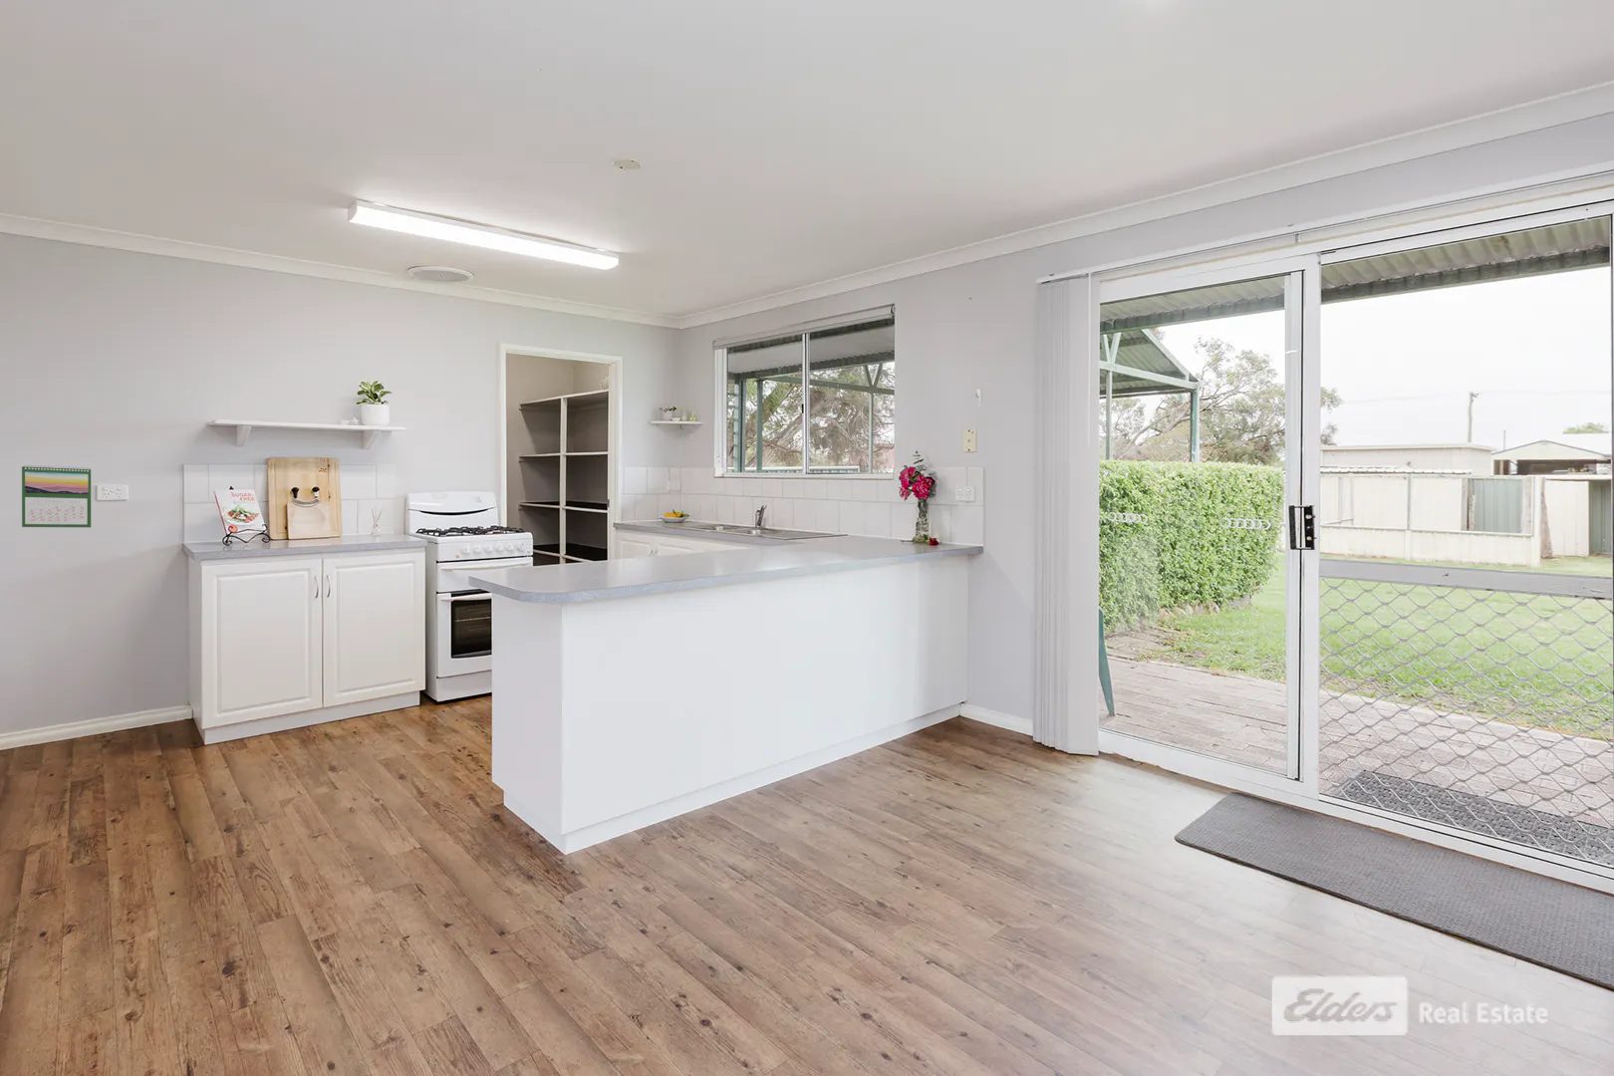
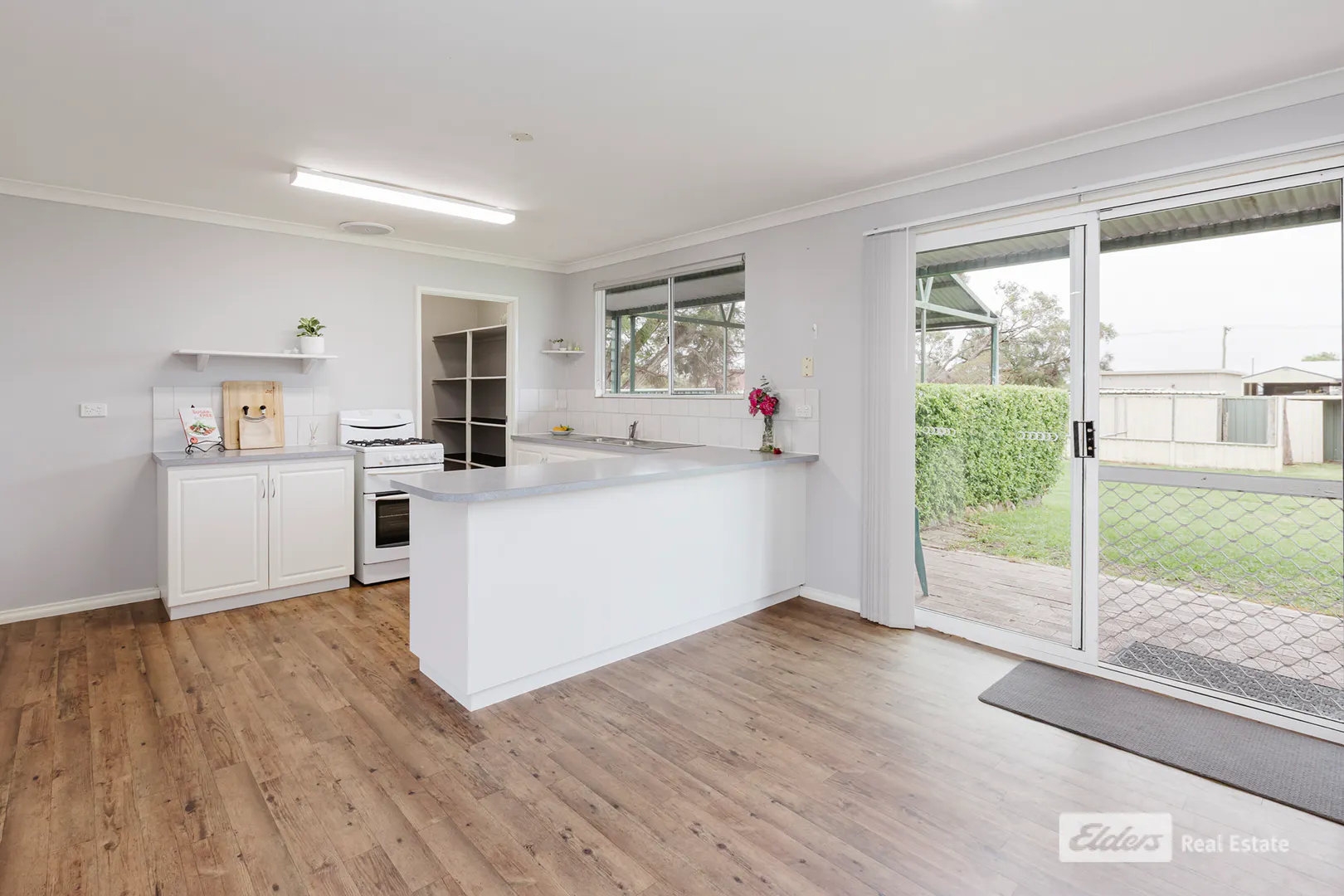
- calendar [20,465,91,528]
